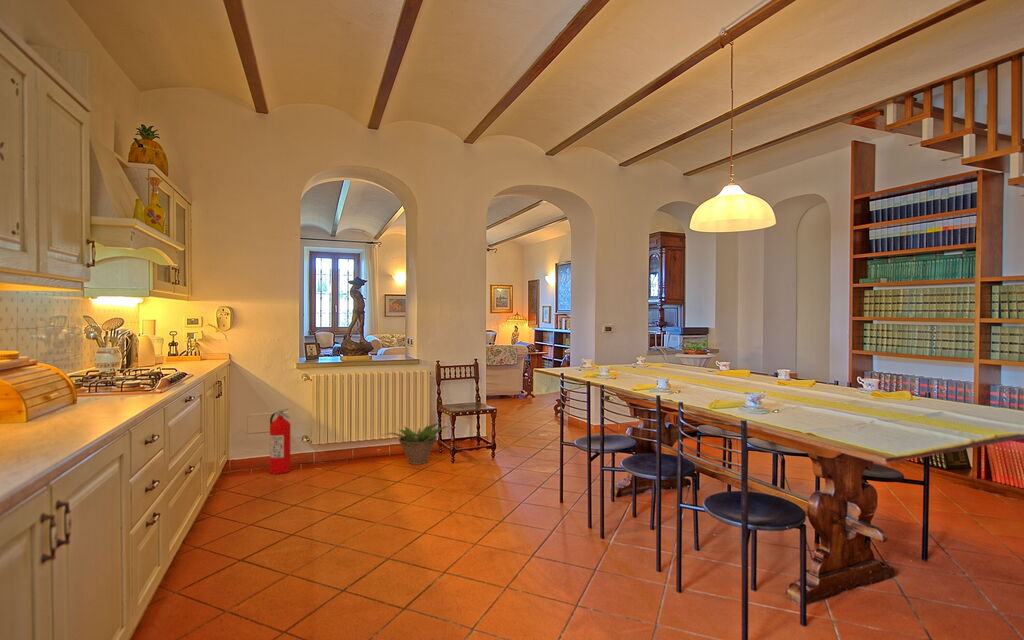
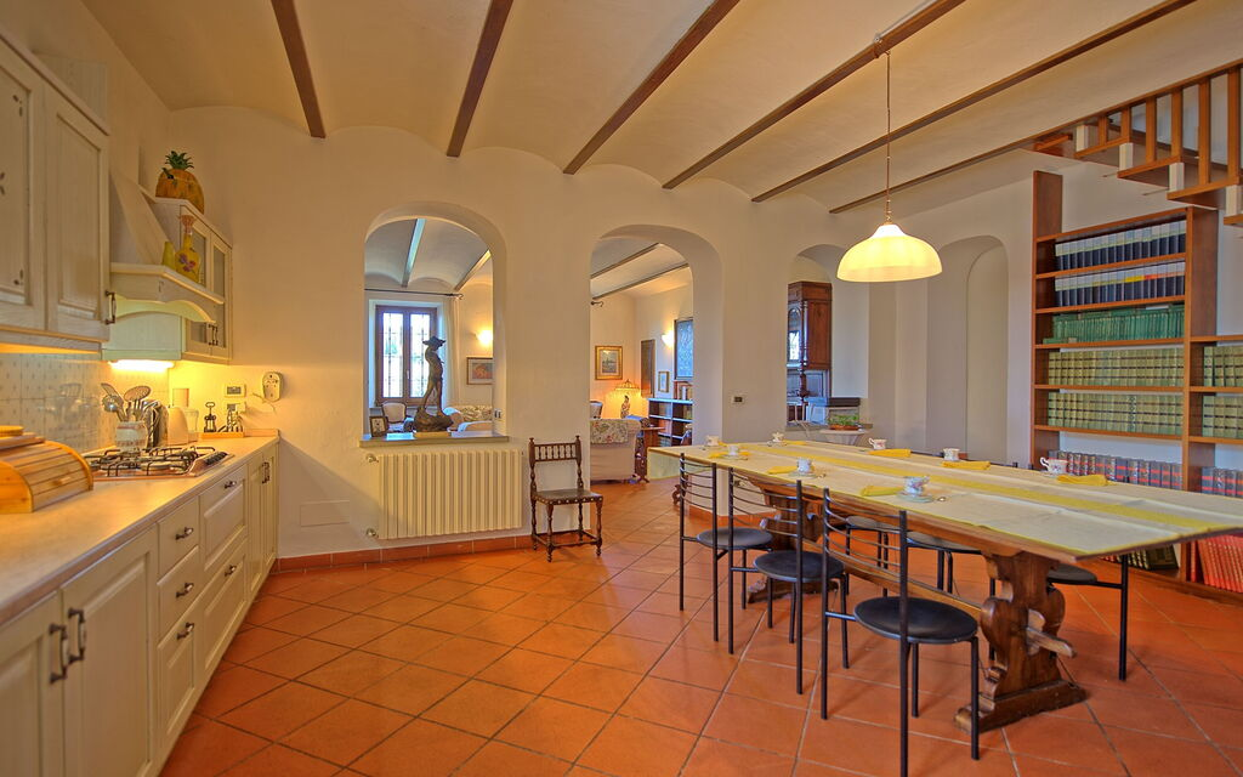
- decorative plant [382,422,450,466]
- fire extinguisher [269,407,292,475]
